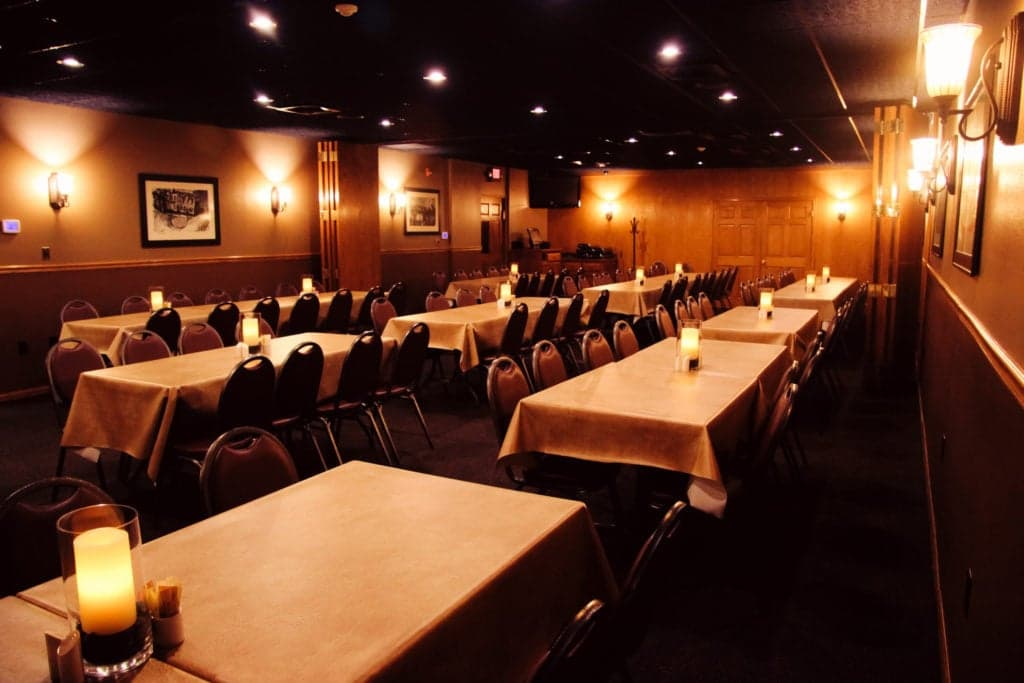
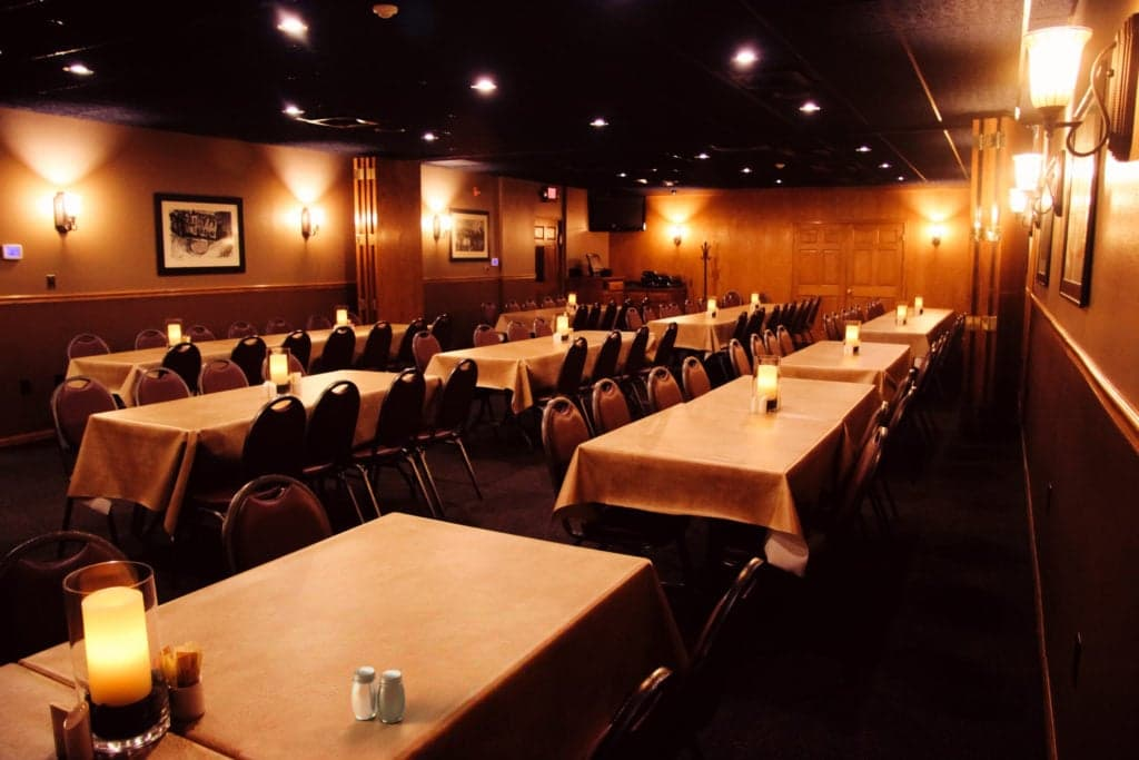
+ salt and pepper shaker [350,665,407,724]
